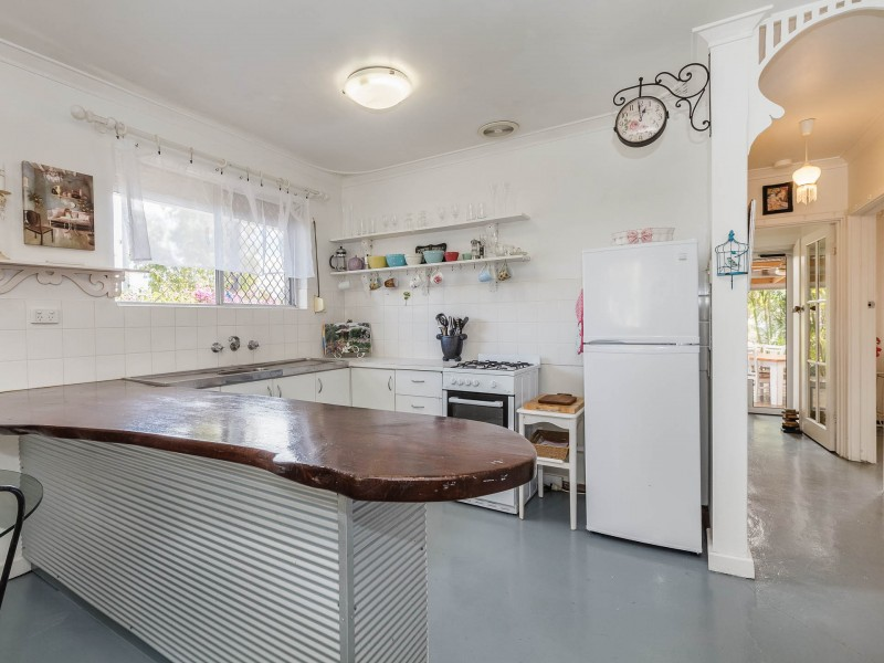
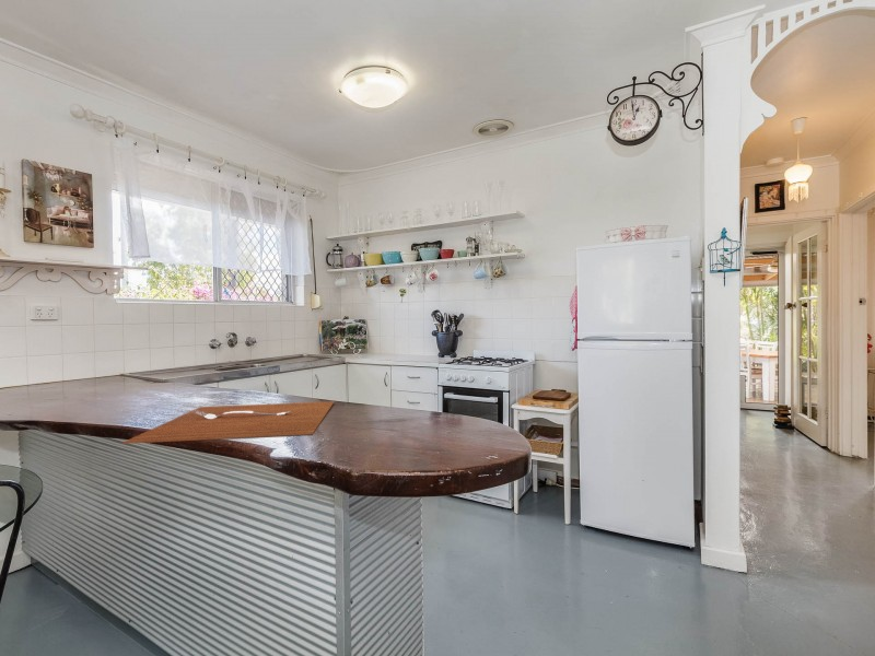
+ cutting board [119,400,336,445]
